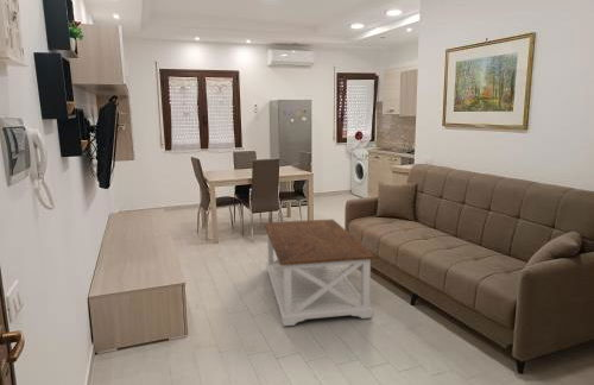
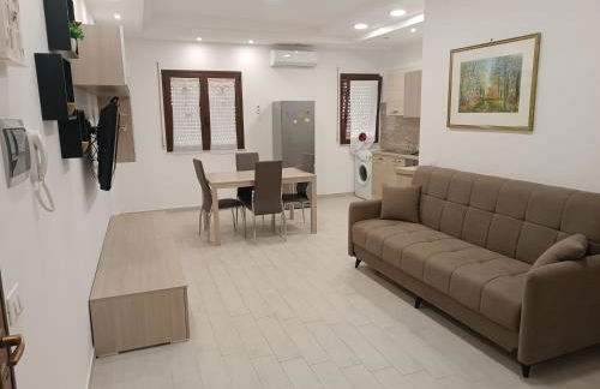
- coffee table [263,219,377,327]
